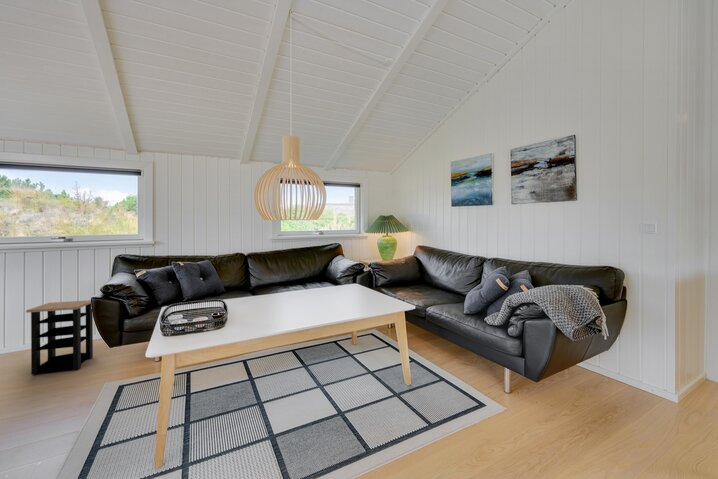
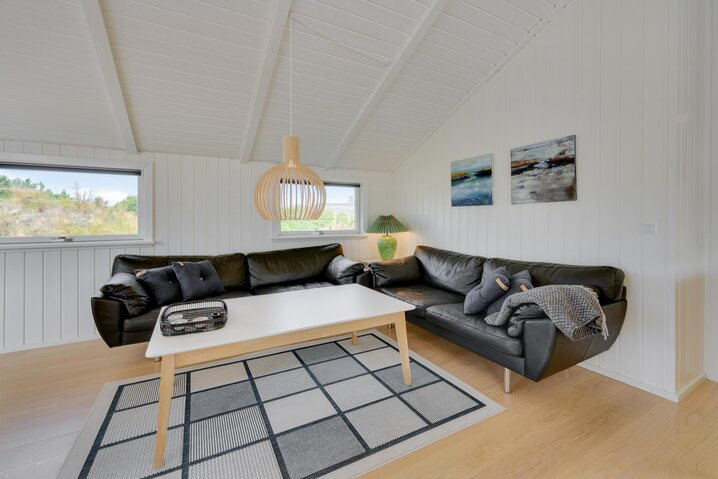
- side table [25,299,94,376]
